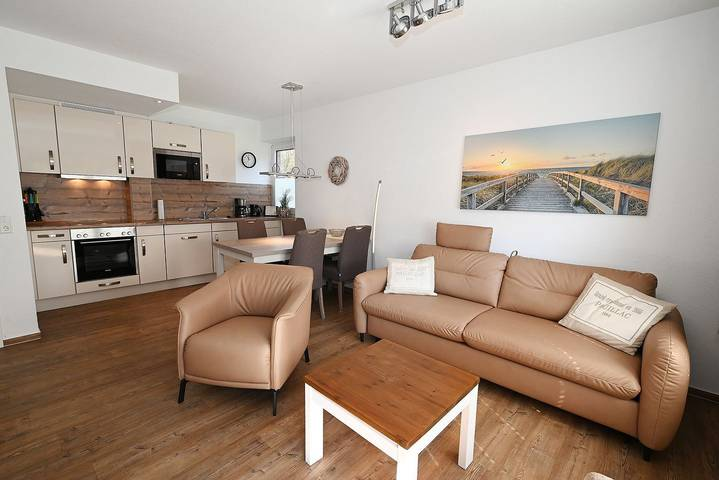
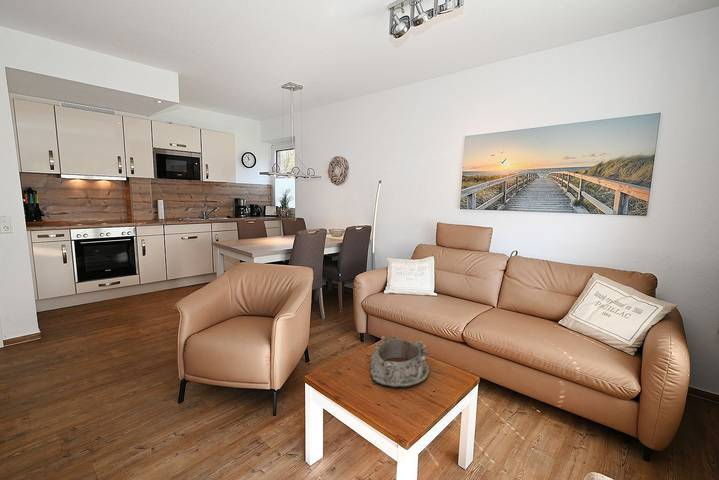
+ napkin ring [369,334,431,389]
